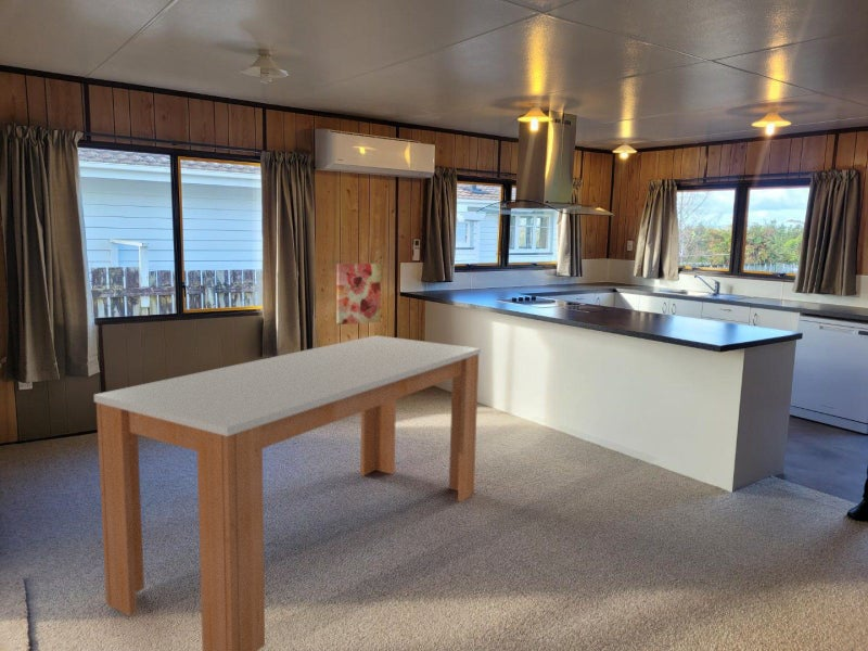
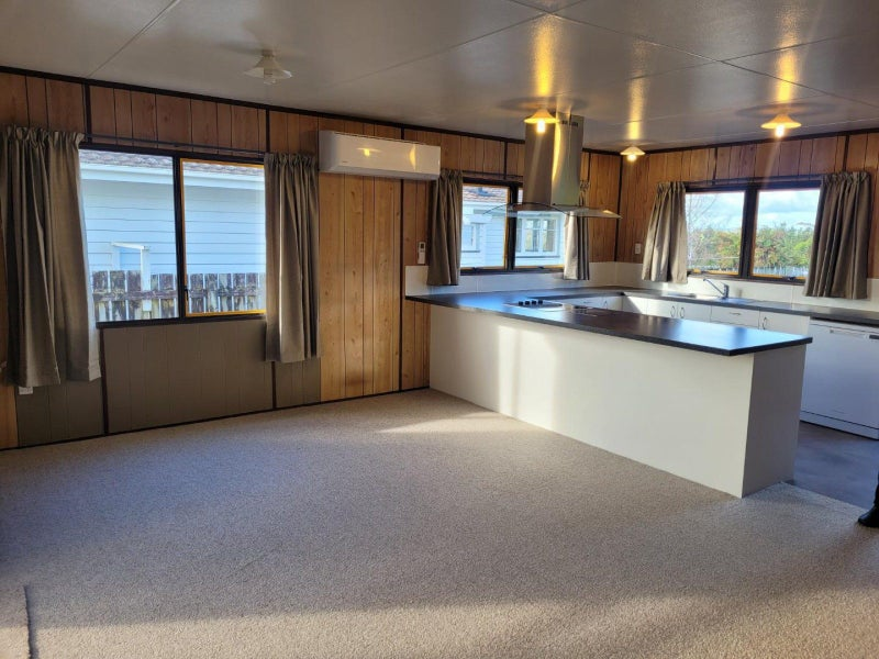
- wall art [336,263,382,326]
- dining table [93,334,482,651]
